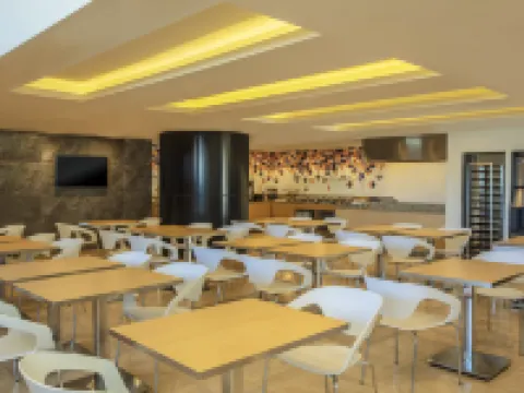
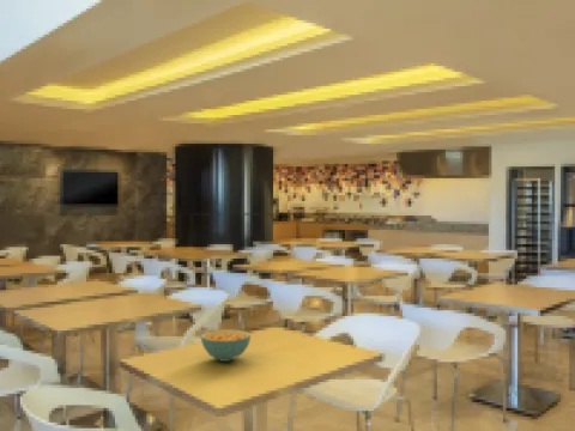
+ cereal bowl [199,328,252,363]
